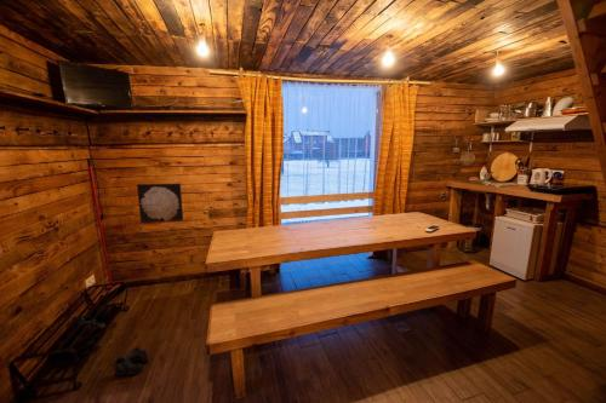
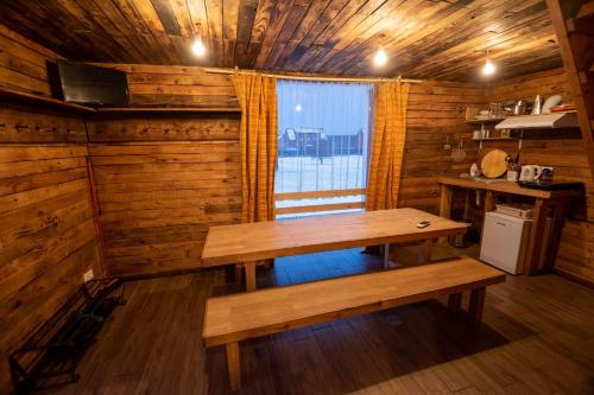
- boots [113,346,150,378]
- wall art [136,183,184,224]
